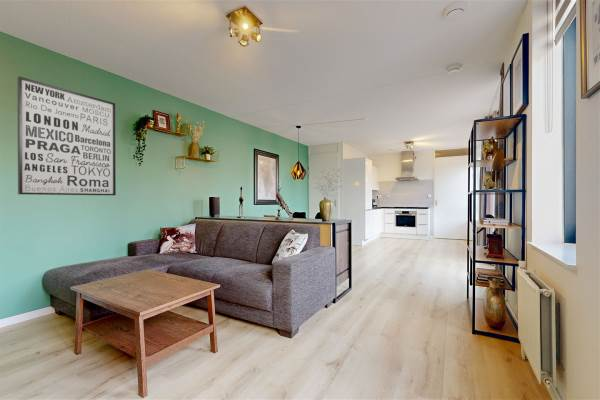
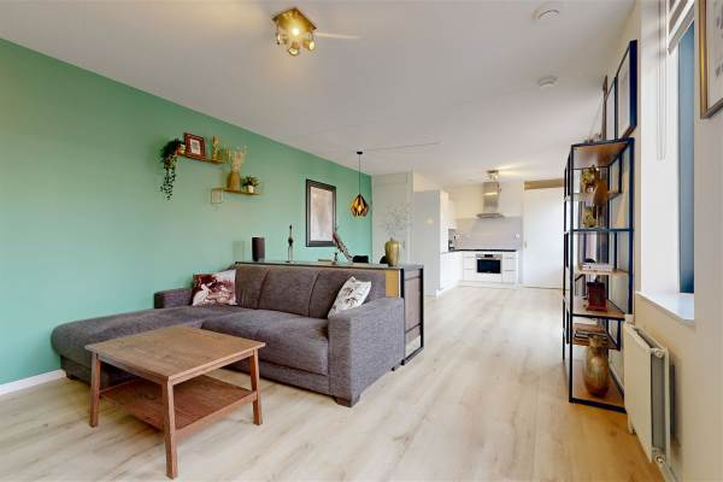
- wall art [16,76,117,196]
